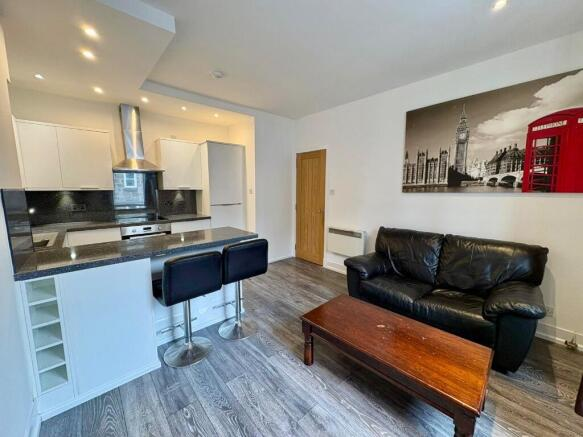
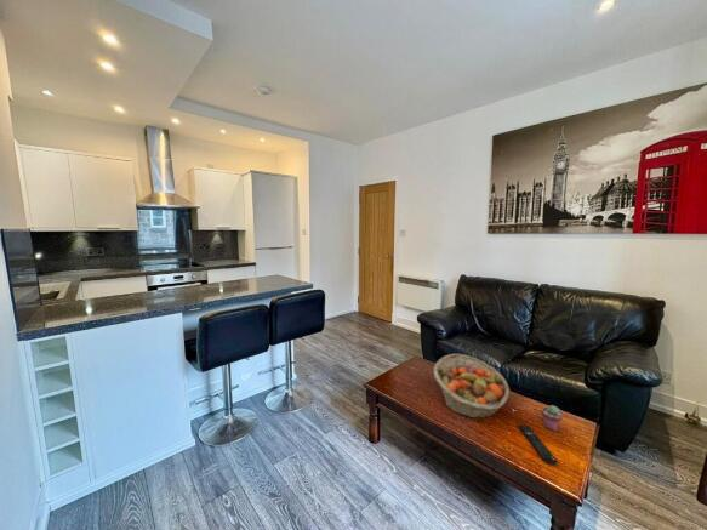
+ remote control [518,424,559,466]
+ fruit basket [433,353,511,420]
+ potted succulent [541,404,564,432]
